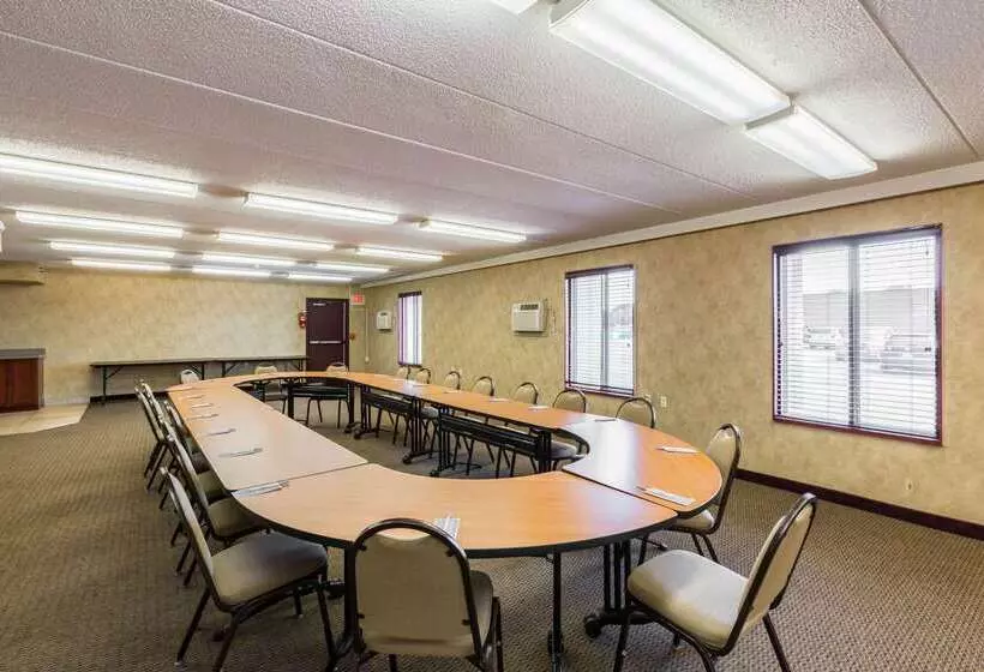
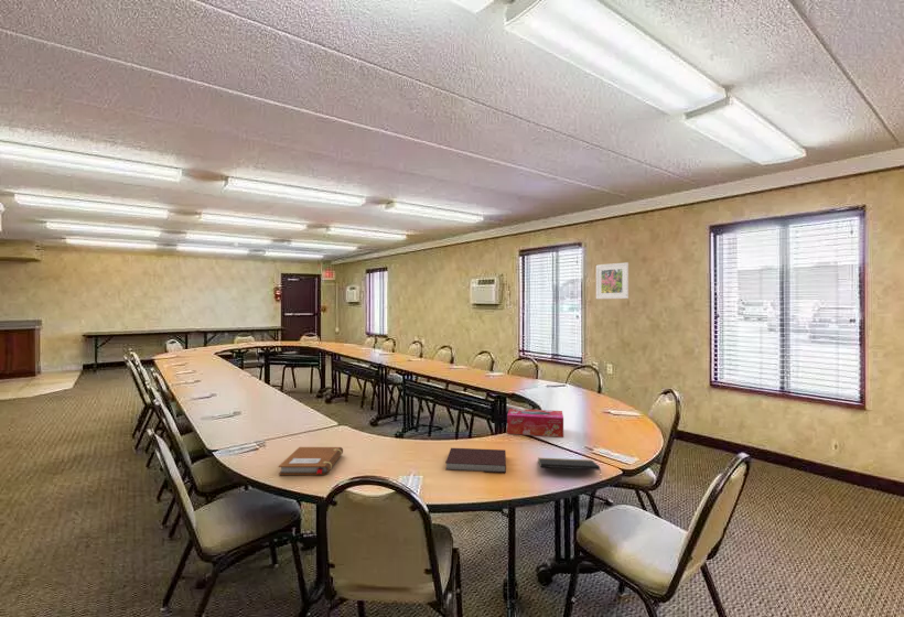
+ notebook [444,447,507,474]
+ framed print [595,261,629,300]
+ notebook [278,446,344,476]
+ notepad [537,457,603,479]
+ tissue box [506,408,564,439]
